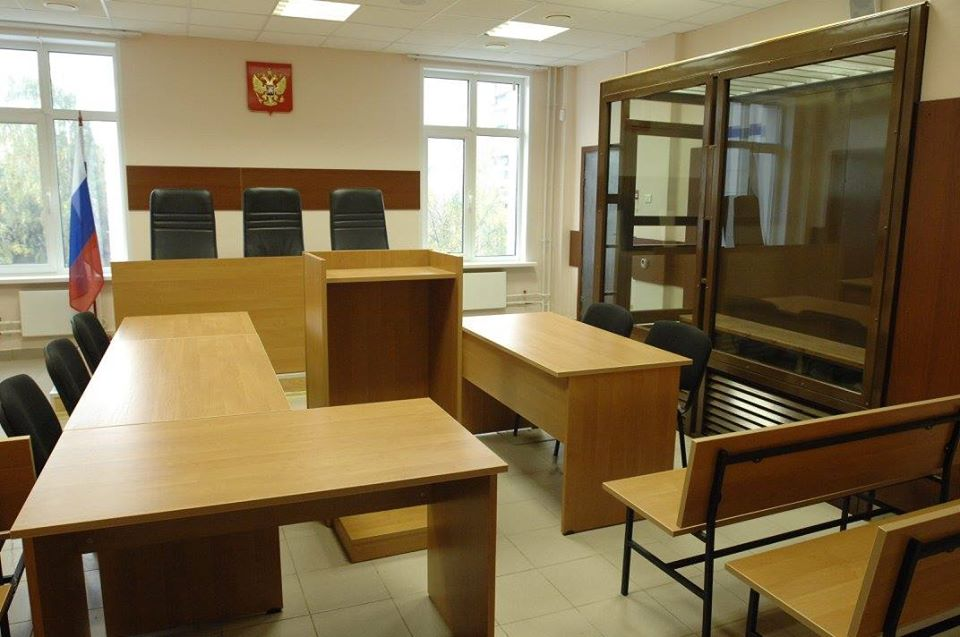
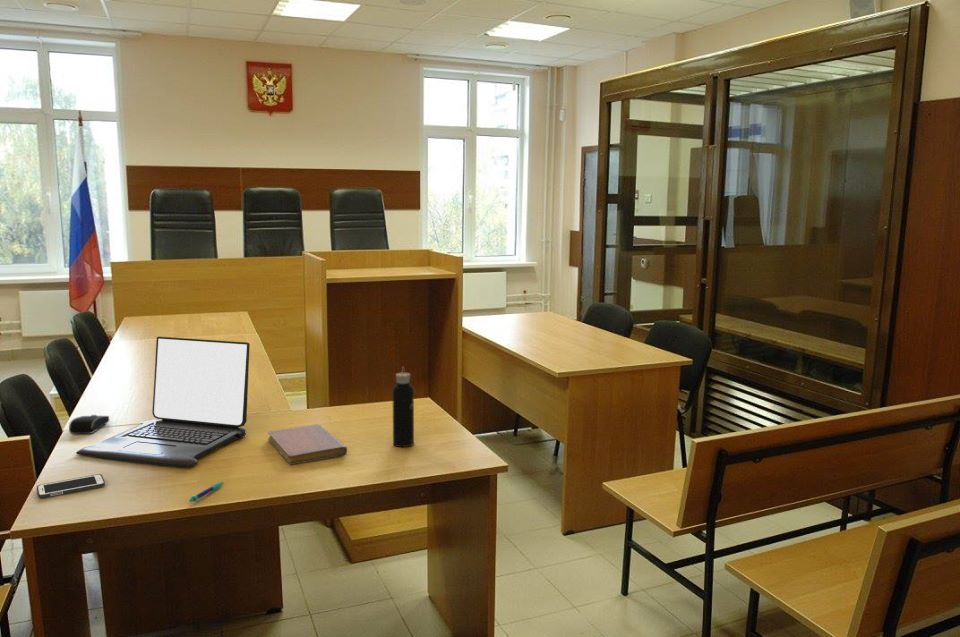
+ cell phone [36,473,106,499]
+ water bottle [392,365,415,448]
+ pen [188,481,225,503]
+ laptop [75,336,251,468]
+ computer mouse [68,414,110,435]
+ notebook [267,423,348,466]
